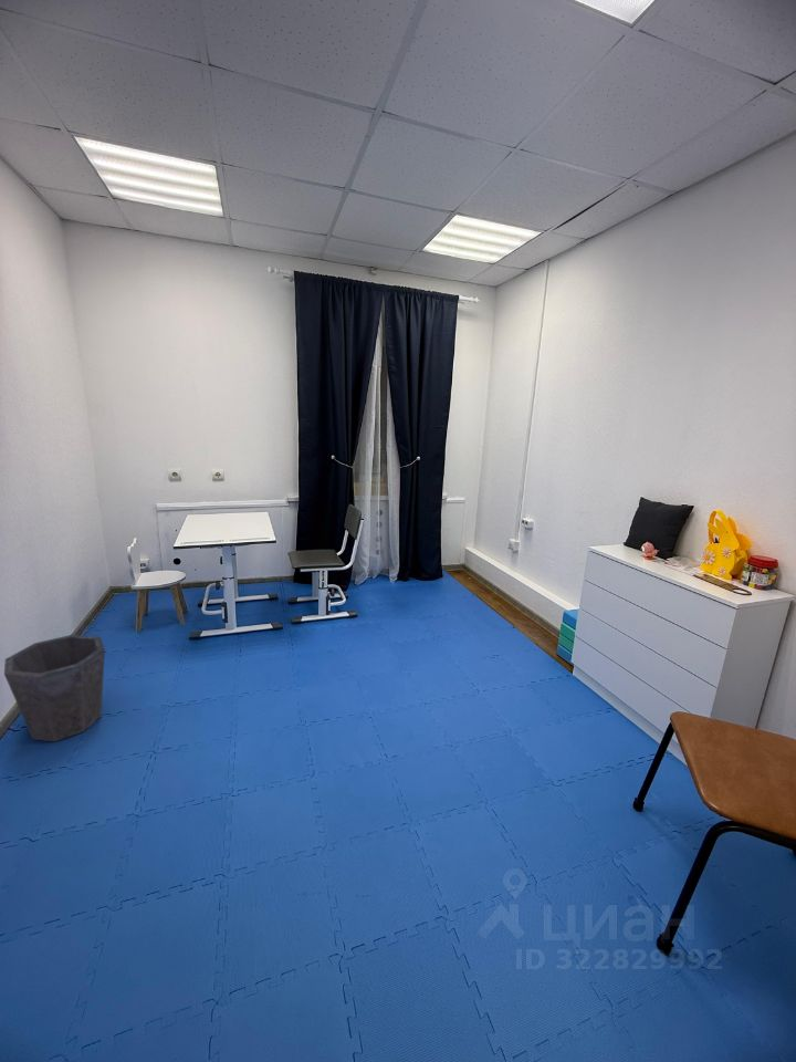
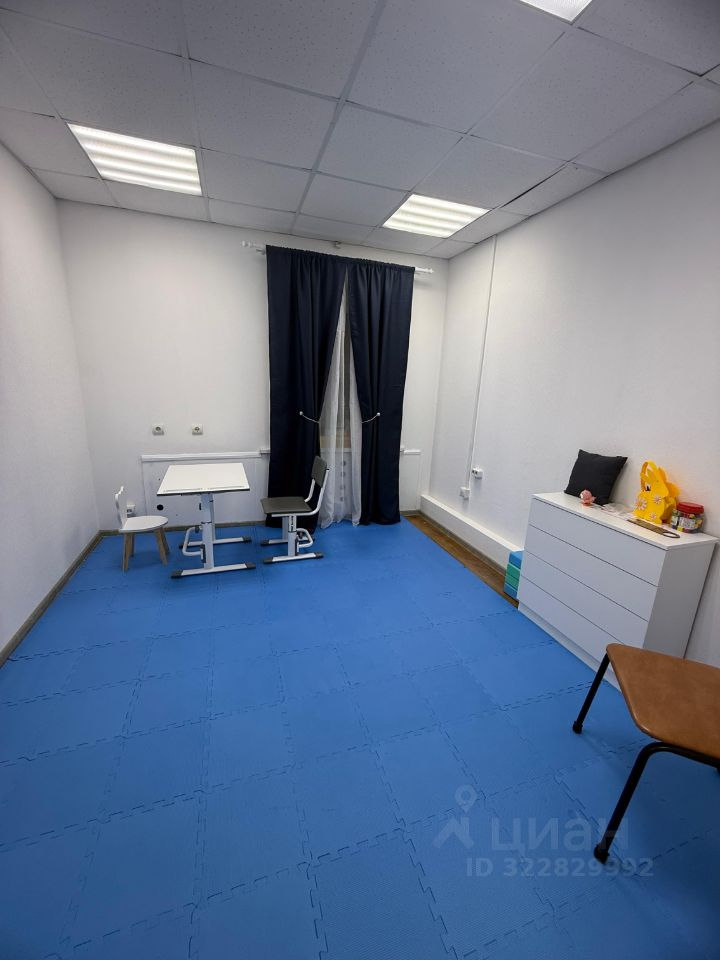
- waste bin [3,634,106,742]
